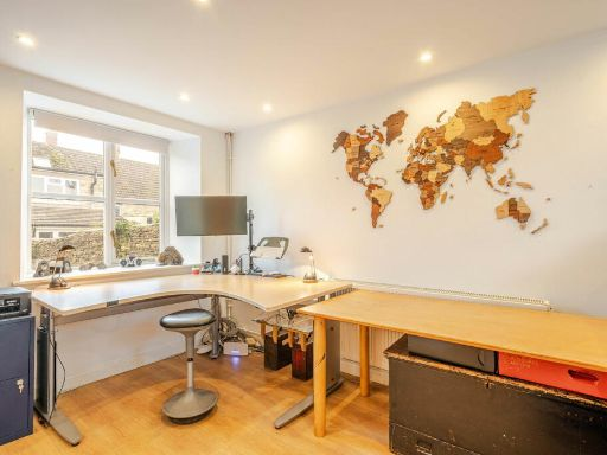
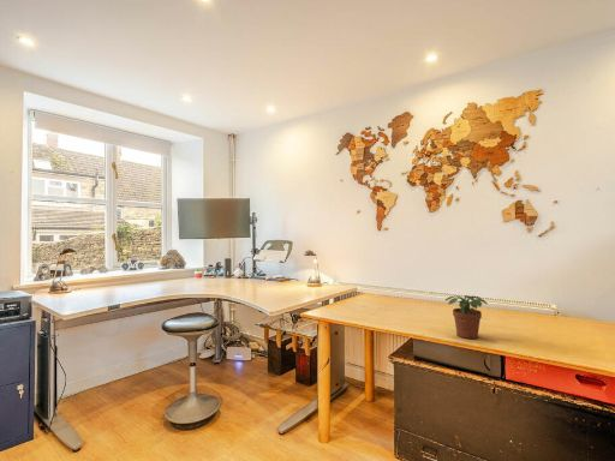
+ potted plant [444,294,489,340]
